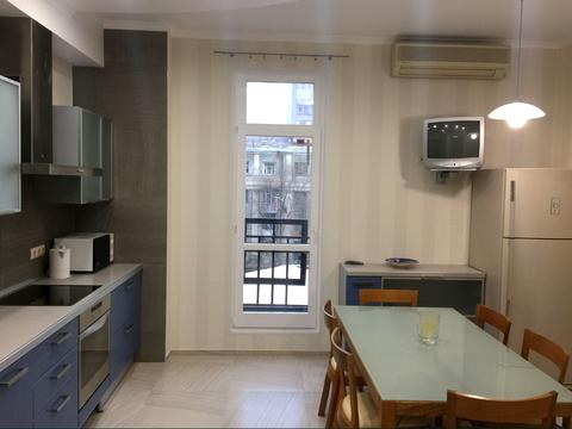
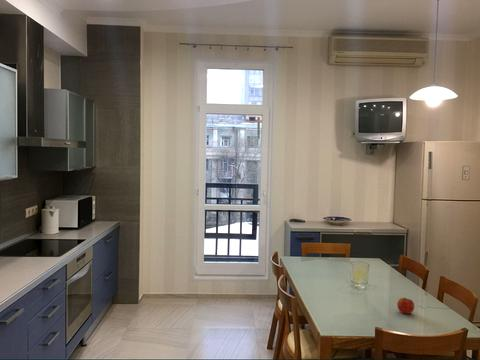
+ fruit [396,296,415,315]
